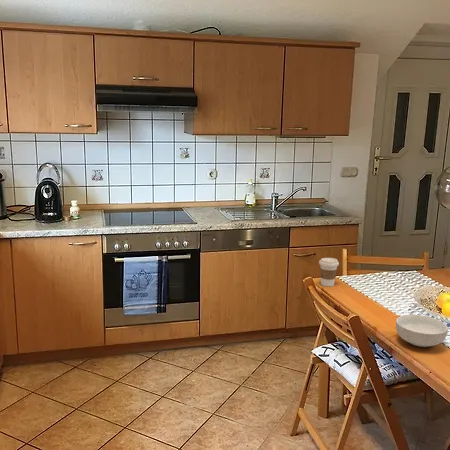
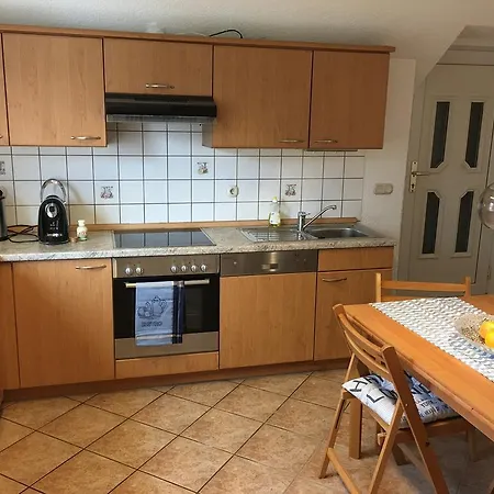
- cereal bowl [395,314,449,348]
- coffee cup [318,257,340,287]
